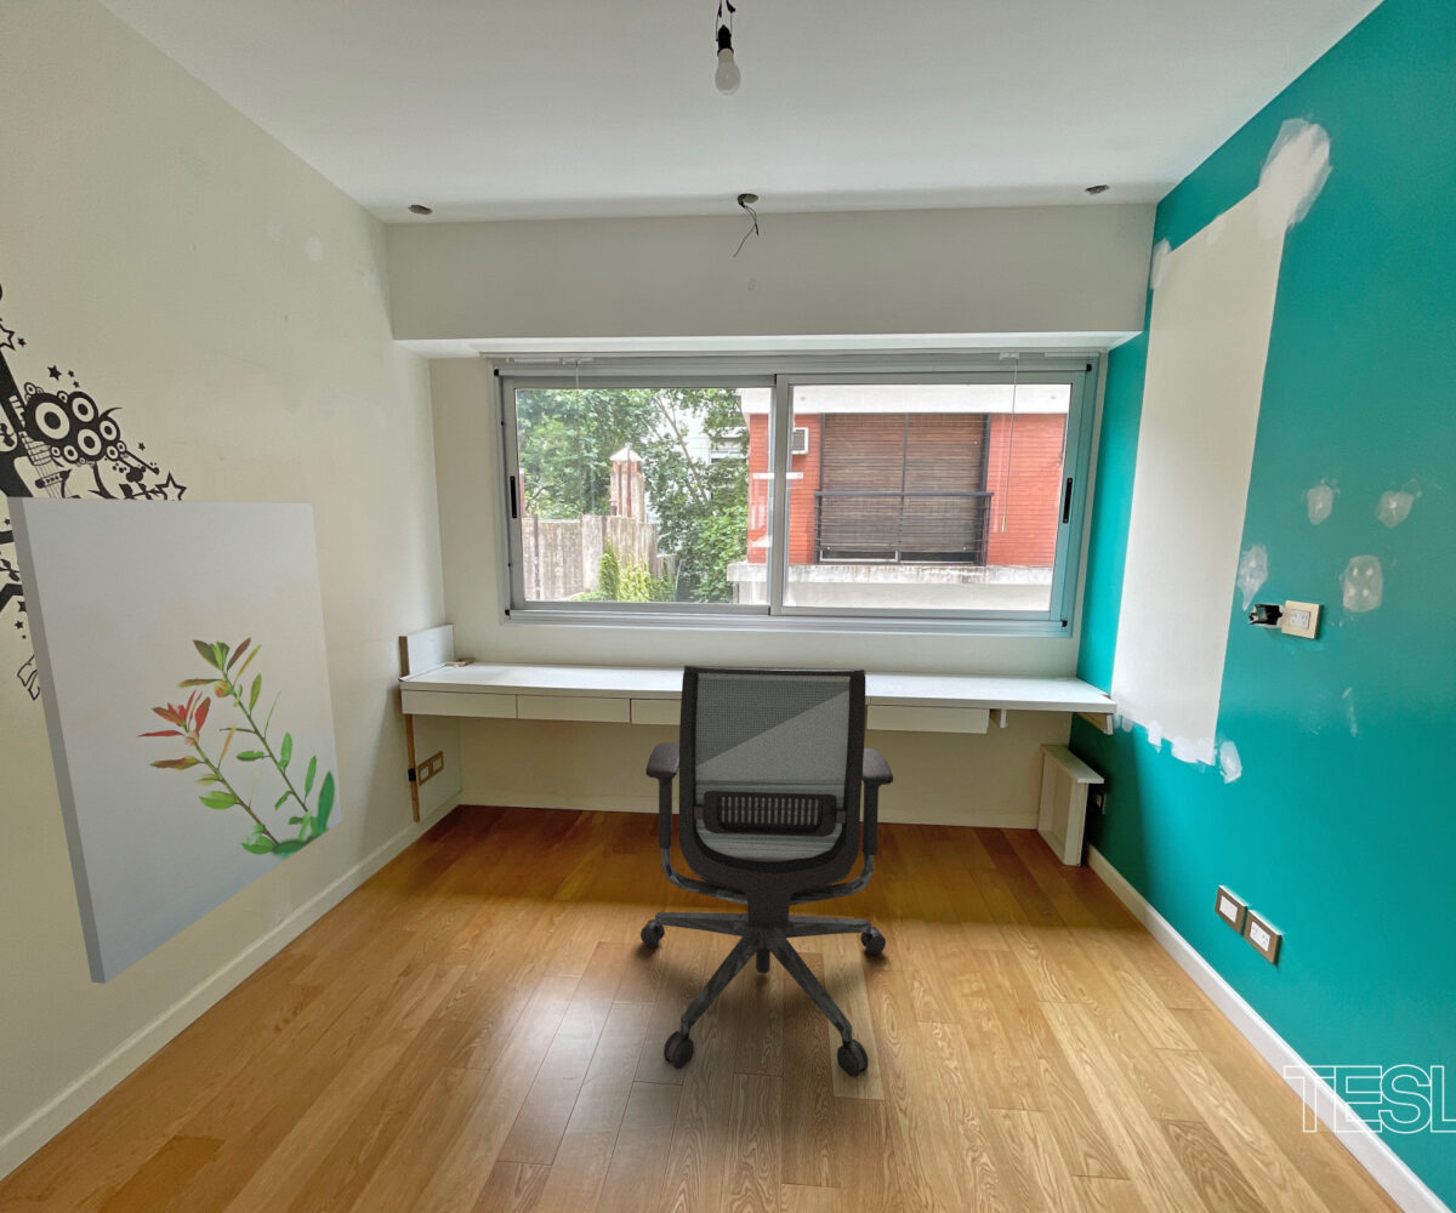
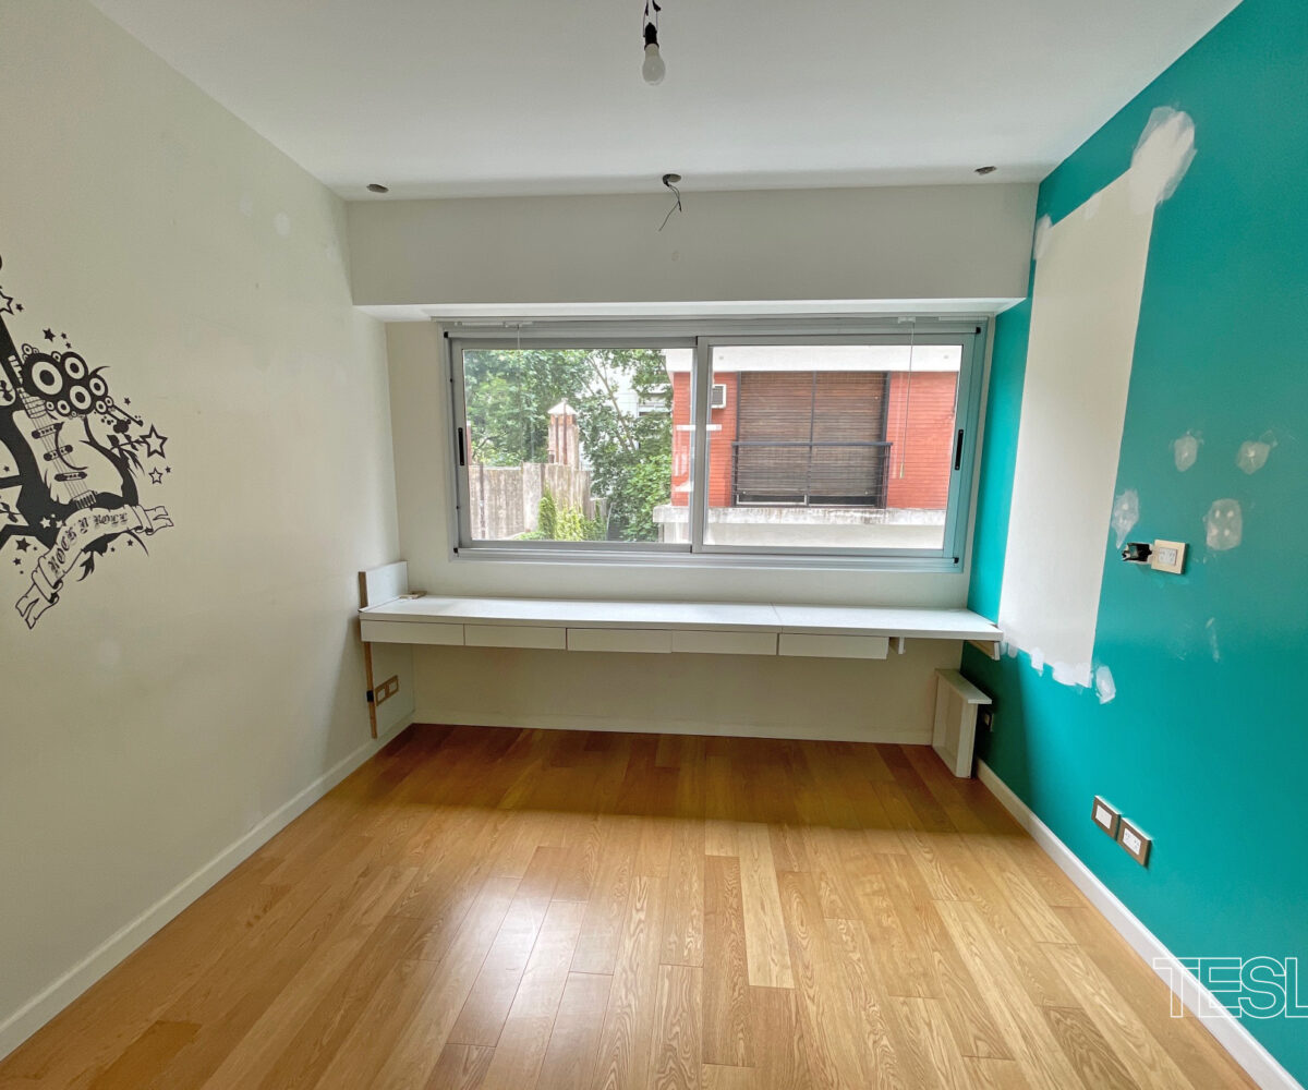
- office chair [639,665,894,1078]
- wall art [5,496,343,985]
